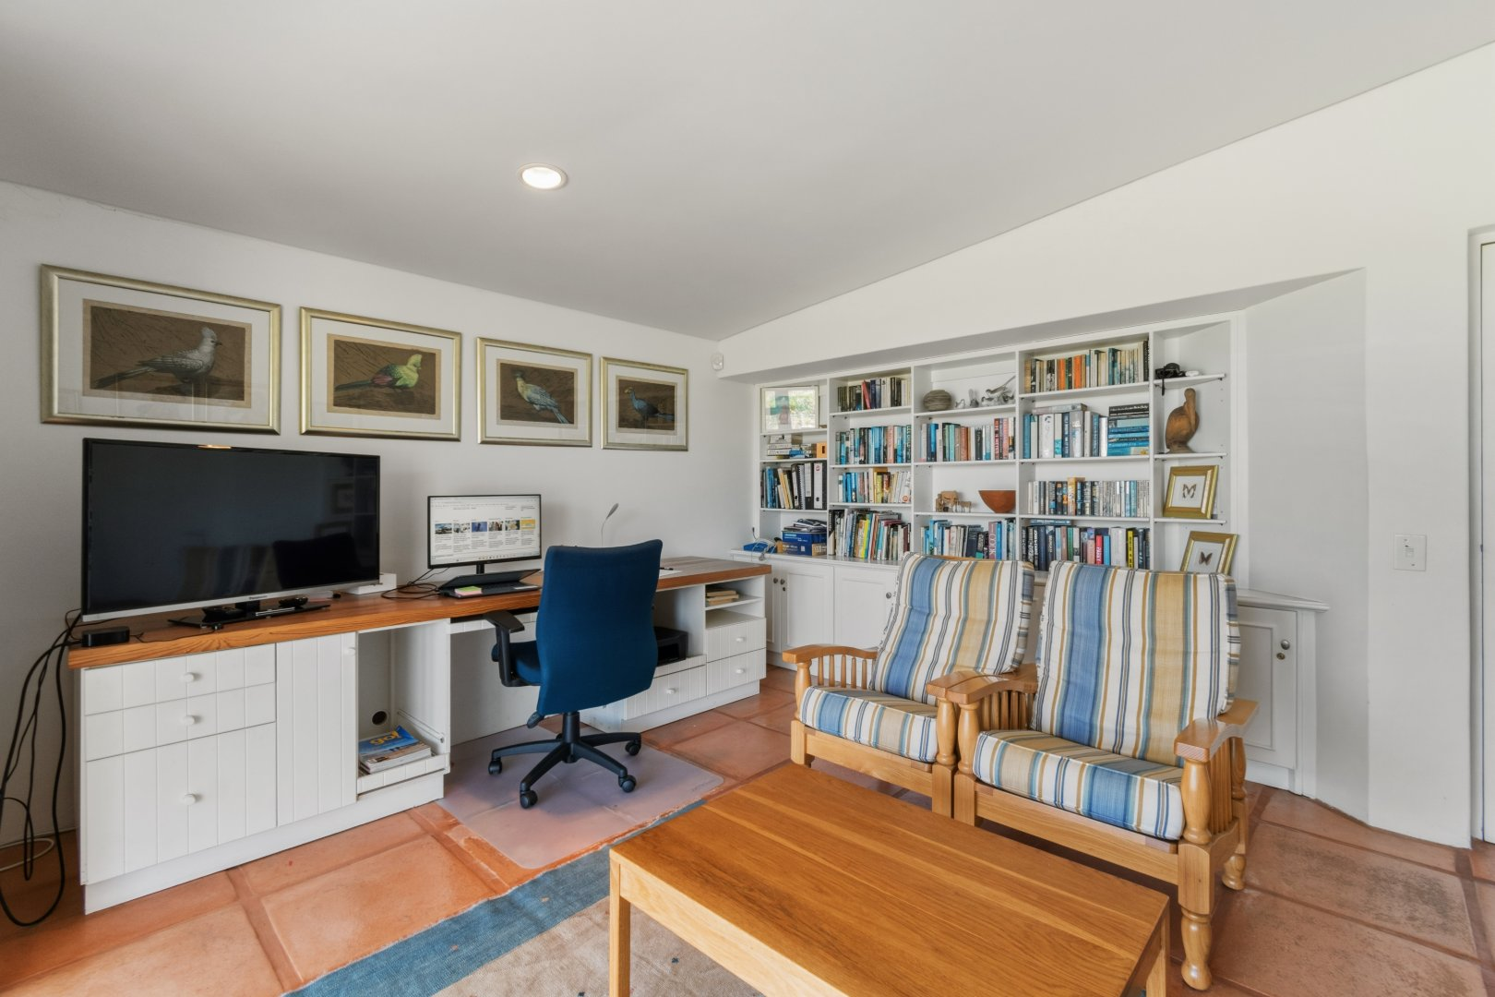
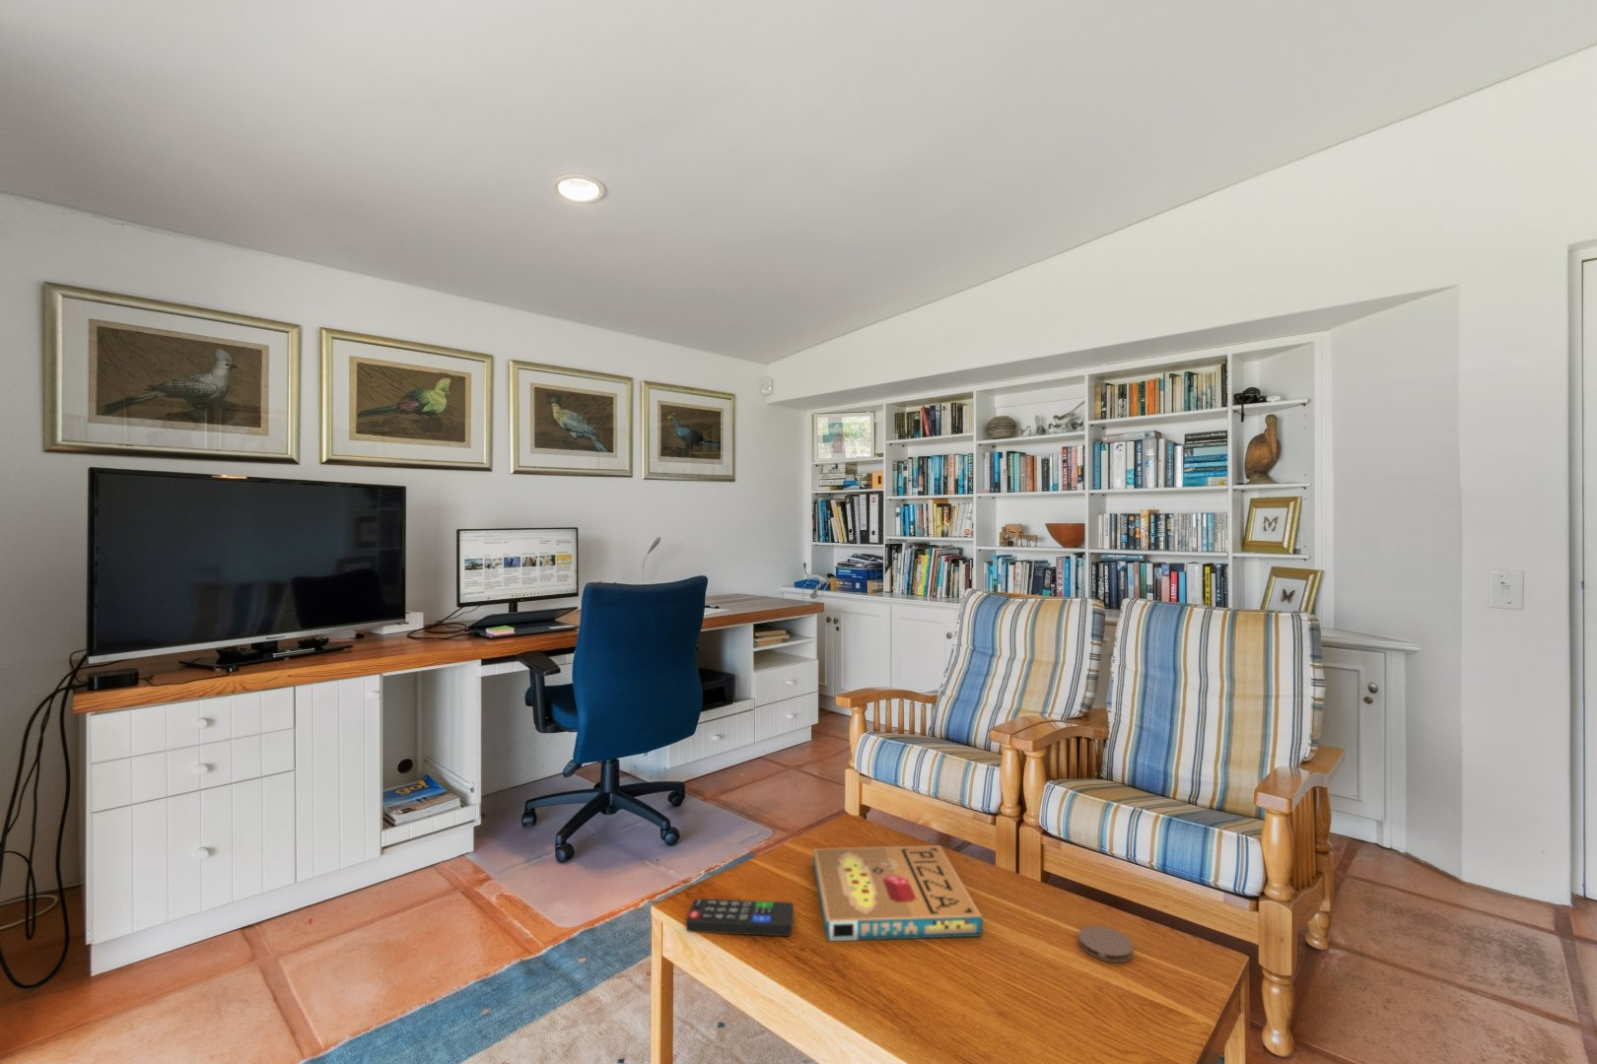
+ remote control [686,898,795,937]
+ coaster [1078,925,1135,963]
+ pizza box [813,844,983,942]
